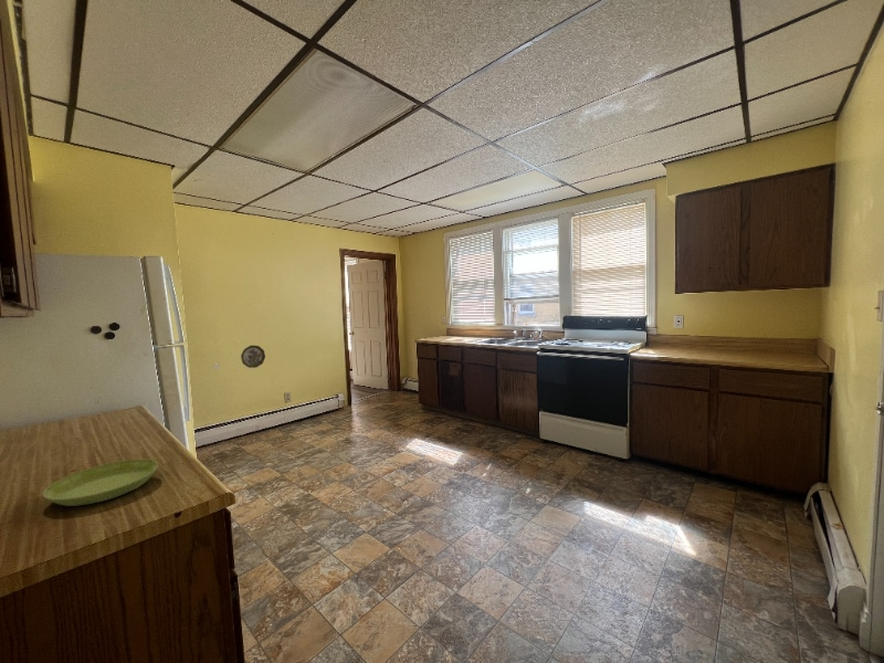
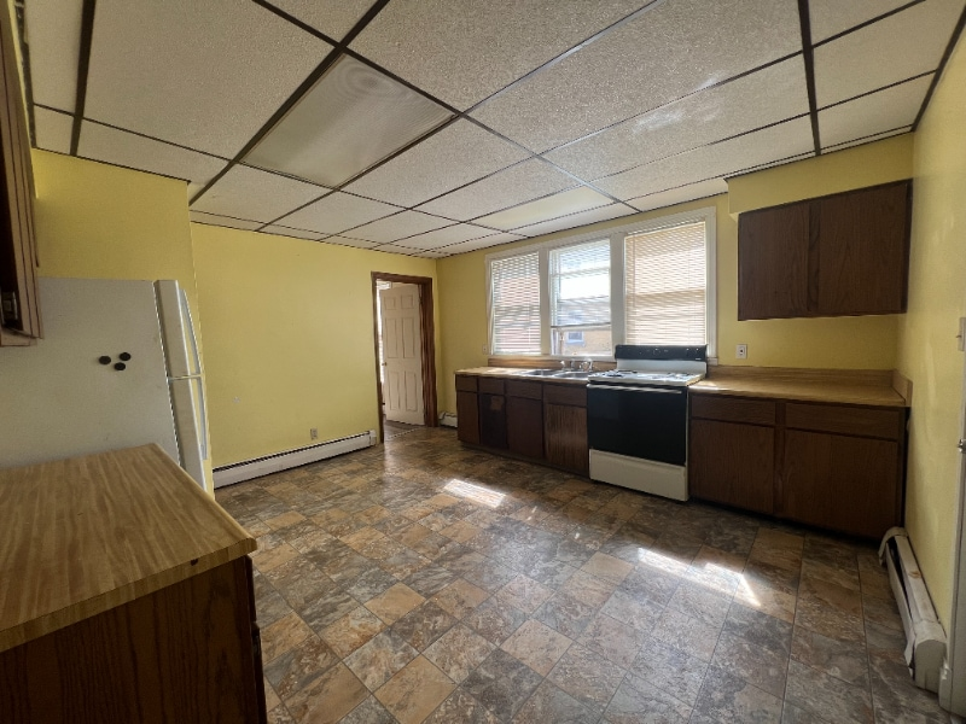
- saucer [42,459,159,507]
- decorative plate [240,345,266,369]
